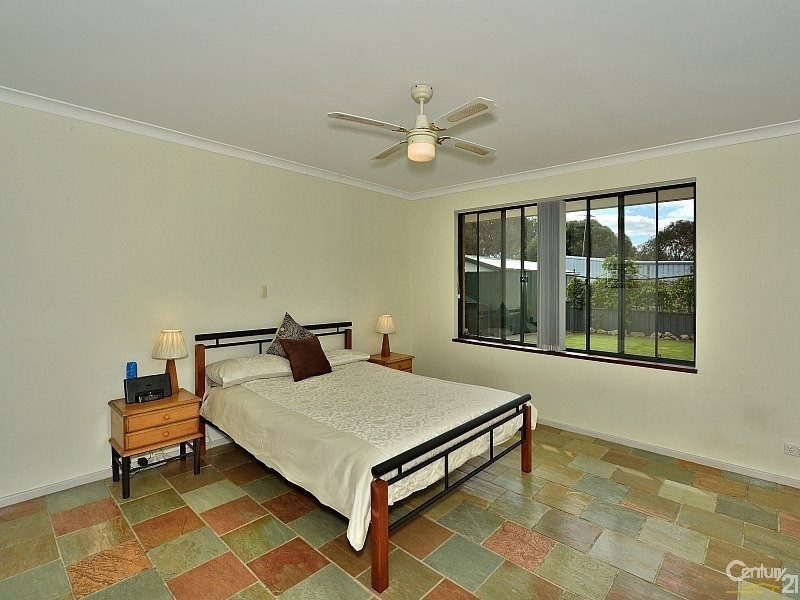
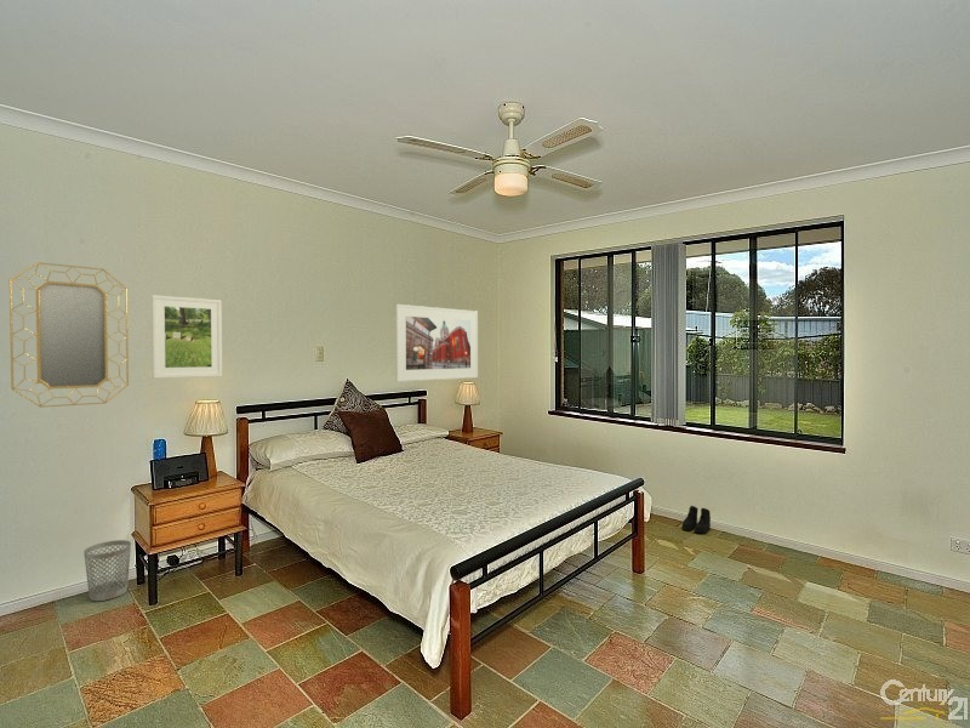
+ home mirror [8,261,130,409]
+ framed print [394,303,479,382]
+ boots [680,505,712,534]
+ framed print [150,294,223,380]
+ wastebasket [82,539,132,602]
